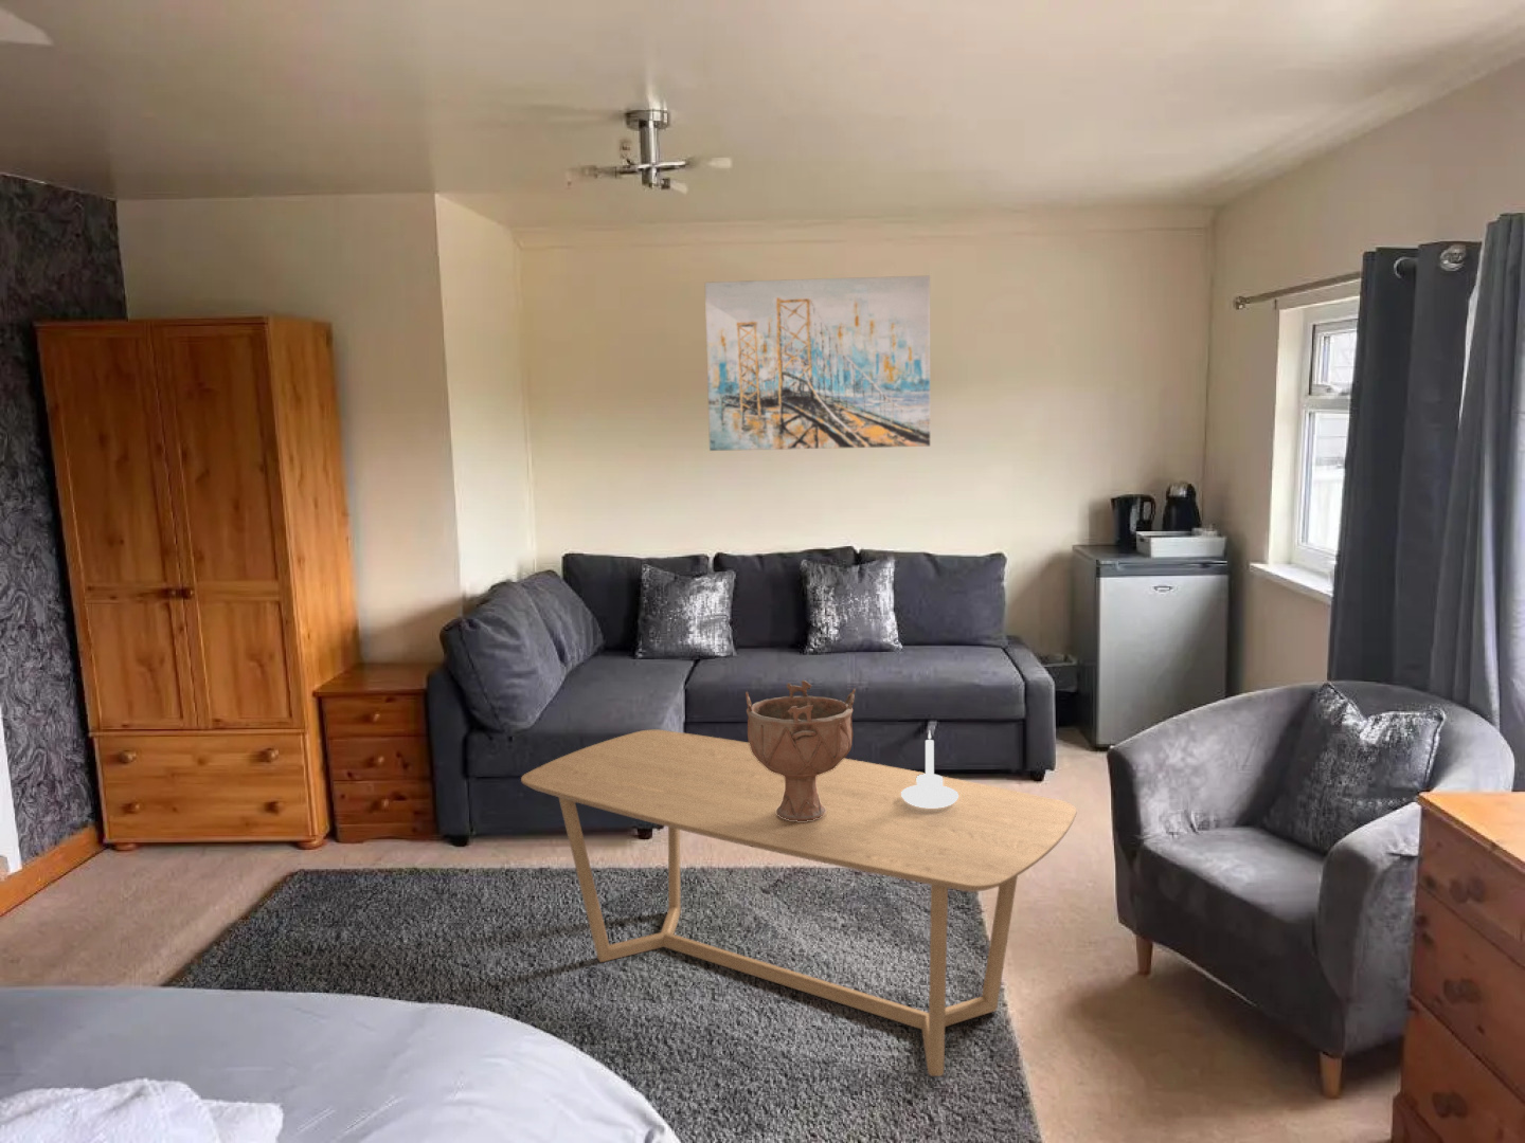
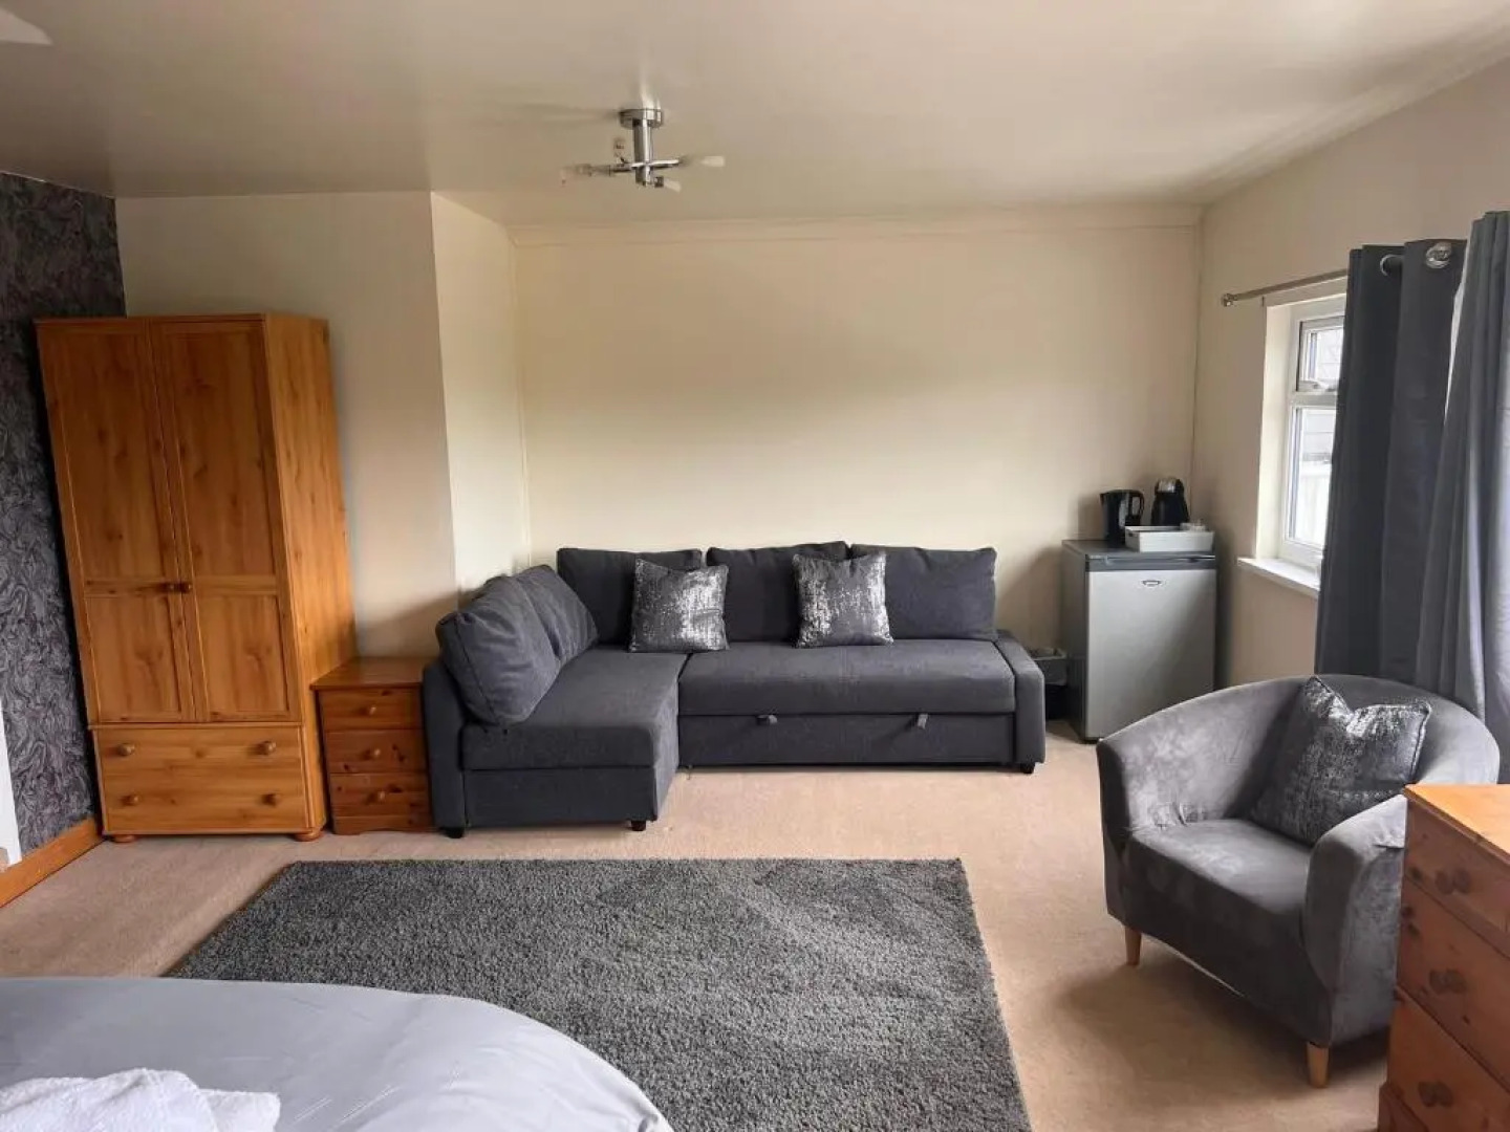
- wall art [704,275,931,451]
- decorative bowl [744,680,856,821]
- candle holder [902,730,958,808]
- coffee table [520,729,1078,1077]
